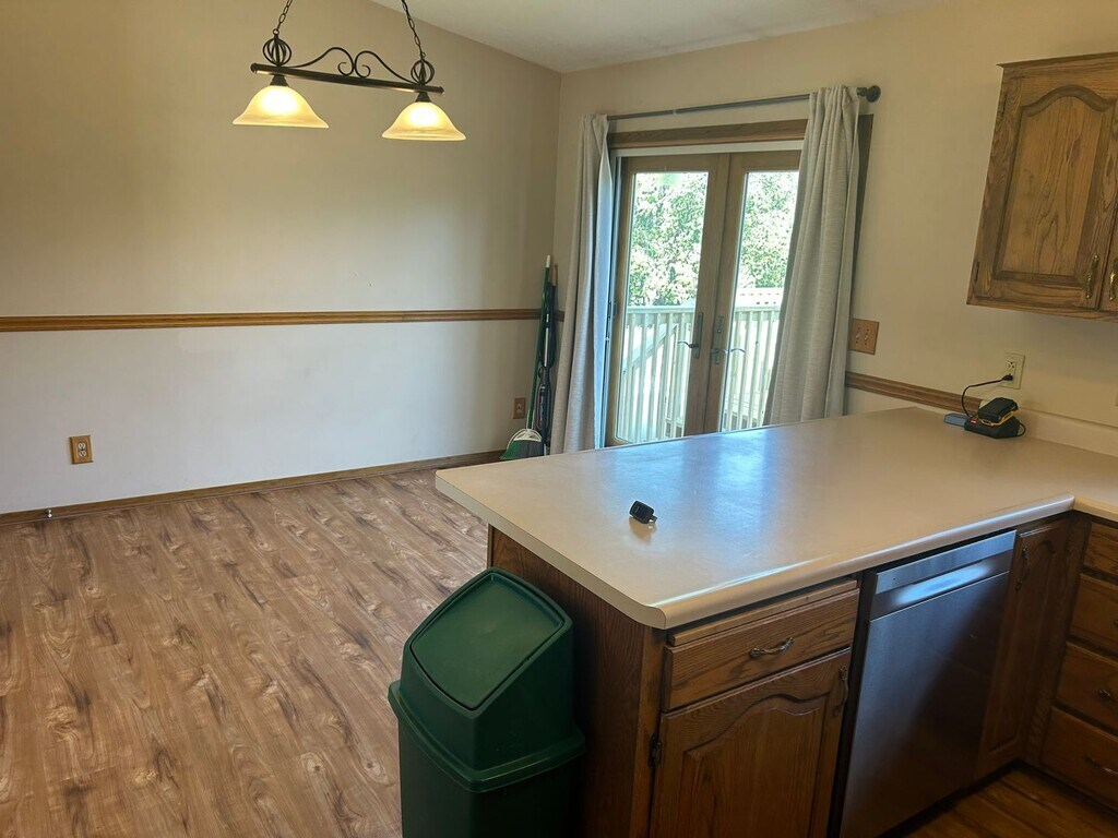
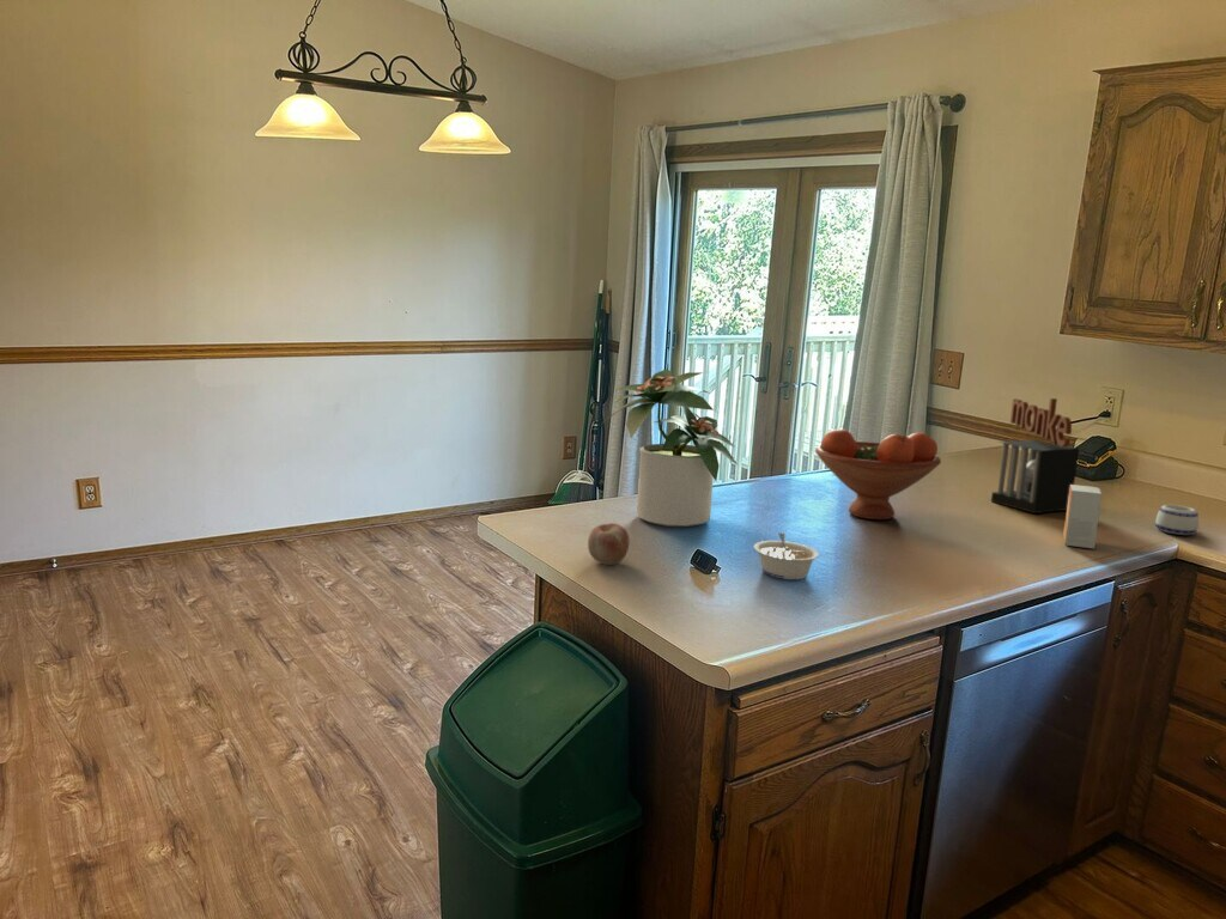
+ knife block [990,397,1080,515]
+ legume [753,531,820,580]
+ mug [1154,504,1200,536]
+ fruit bowl [814,428,942,521]
+ potted plant [601,369,739,528]
+ small box [1062,483,1103,549]
+ apple [587,522,630,566]
